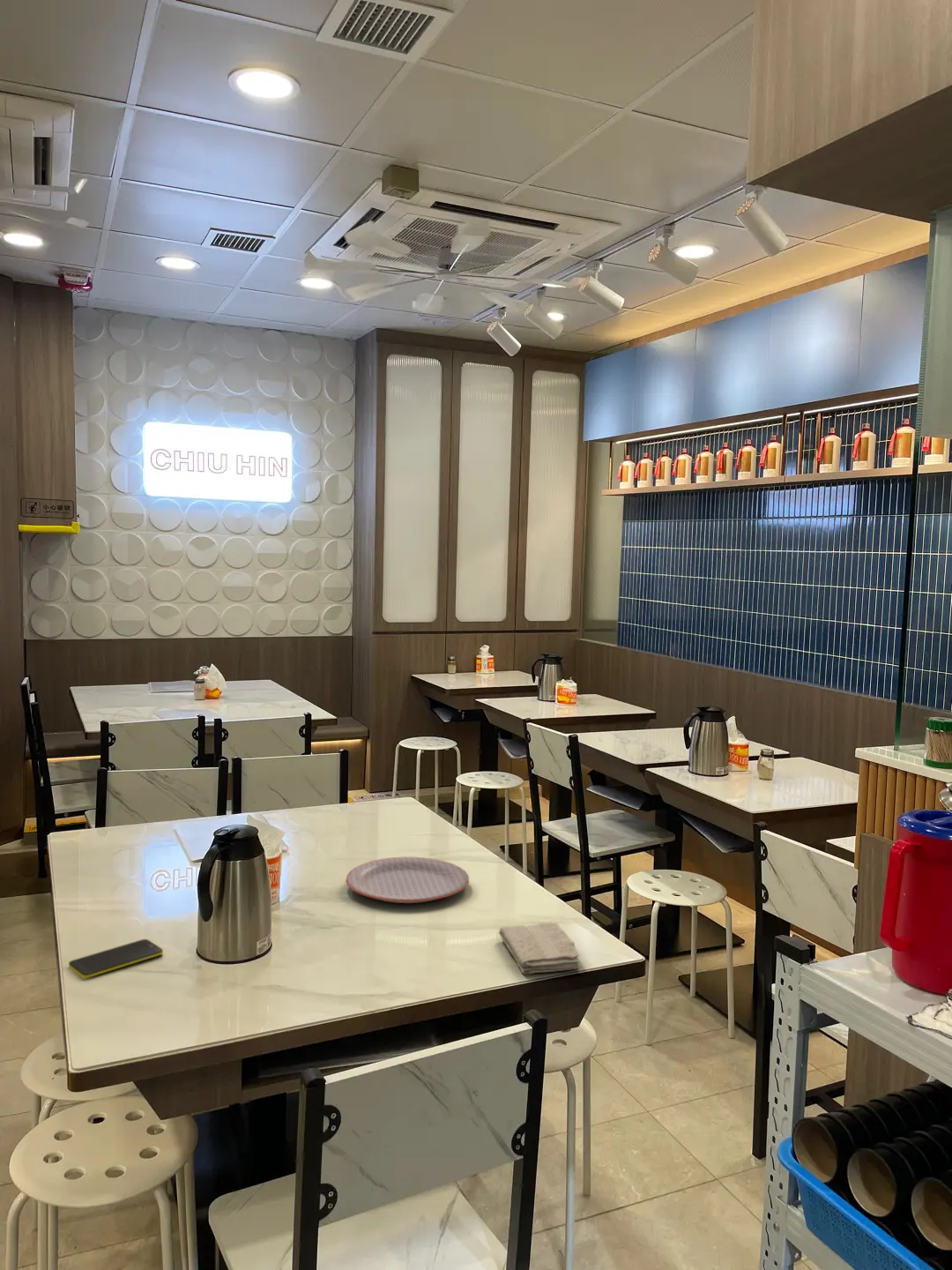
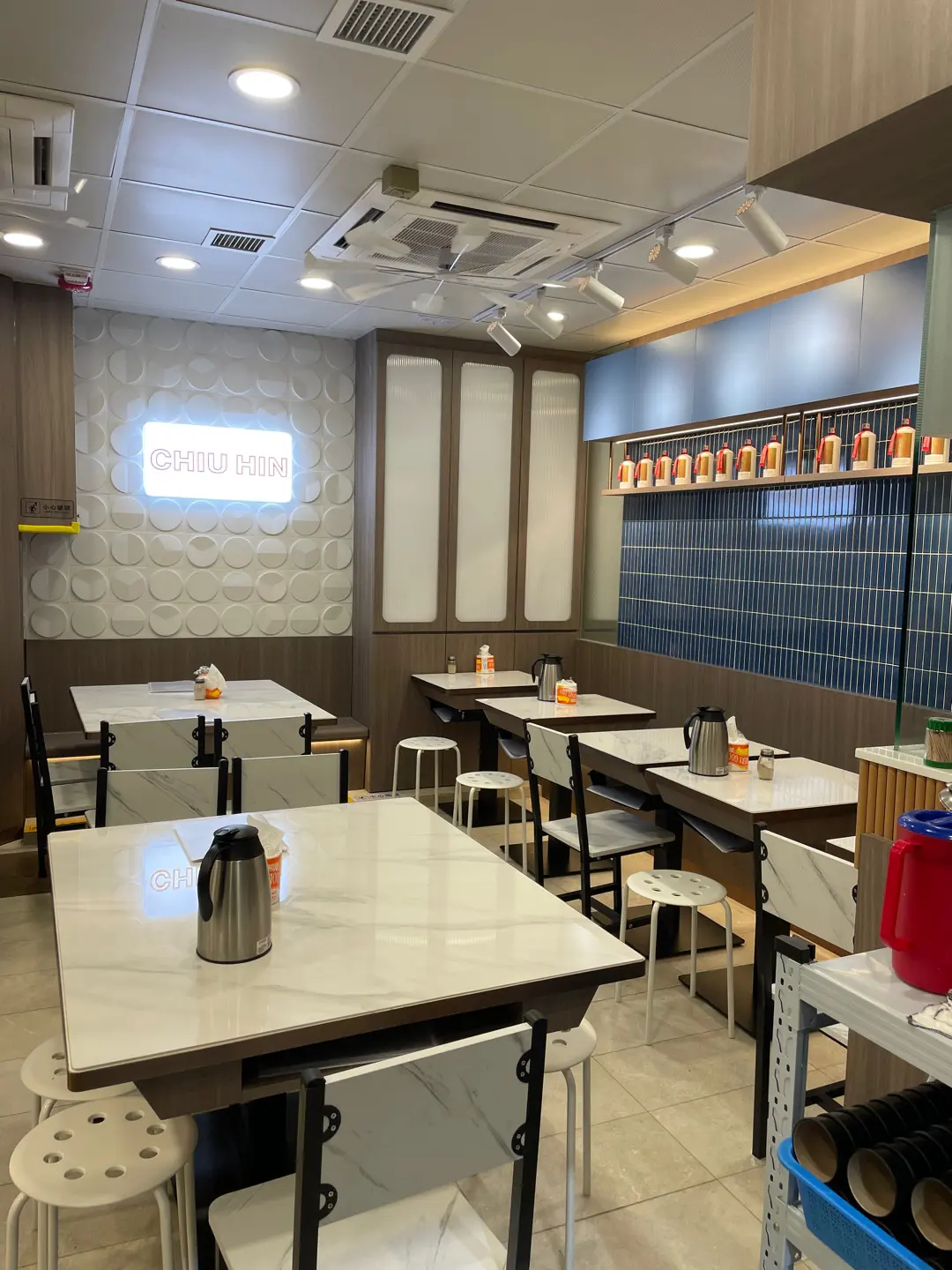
- smartphone [68,938,164,980]
- plate [345,856,470,904]
- washcloth [498,921,582,975]
